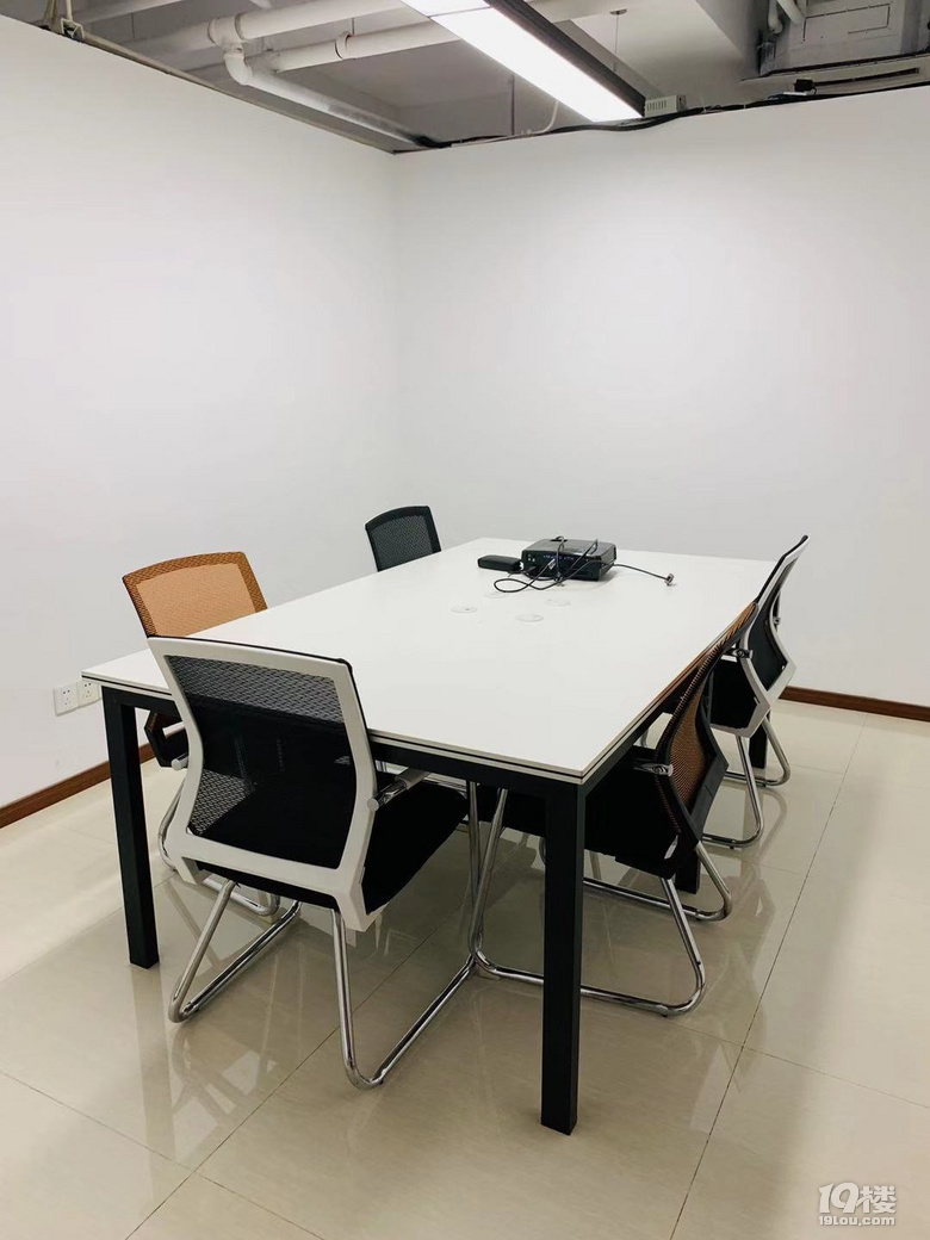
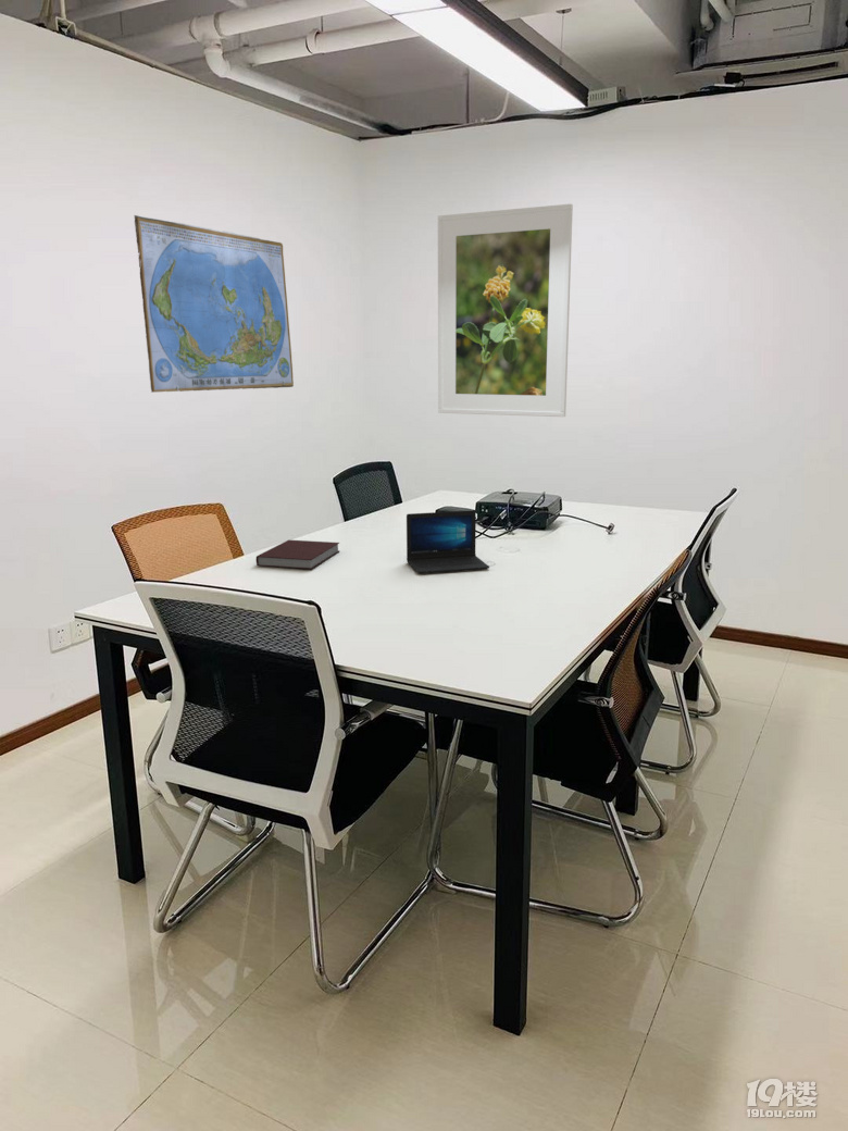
+ laptop [406,509,490,574]
+ notebook [255,538,340,570]
+ world map [133,214,295,394]
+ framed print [437,203,574,418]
